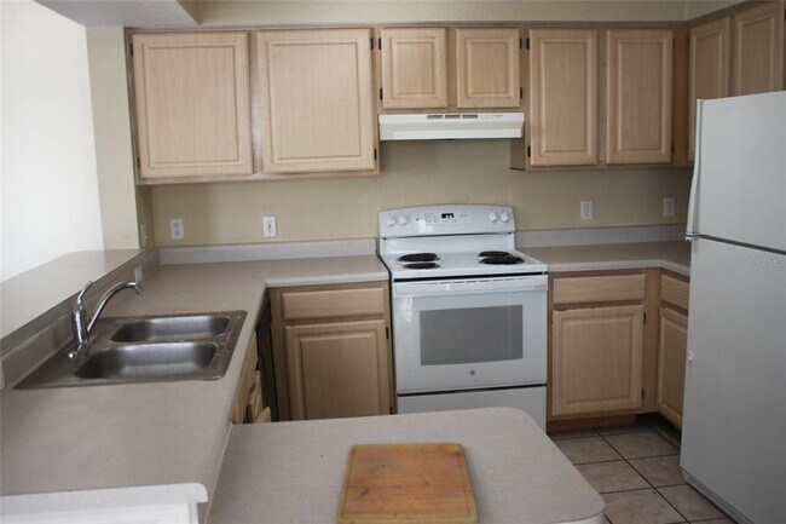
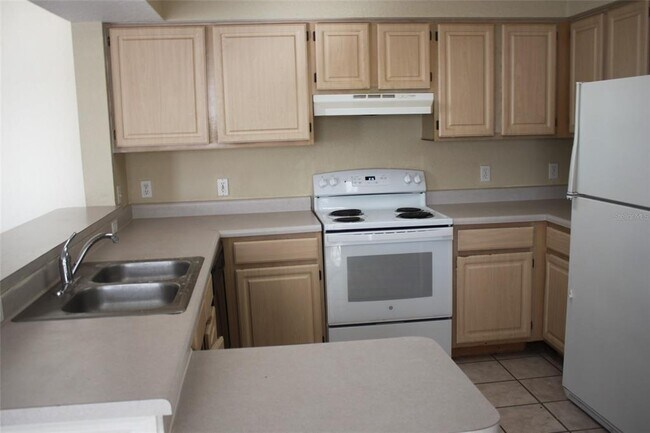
- cutting board [335,442,480,524]
